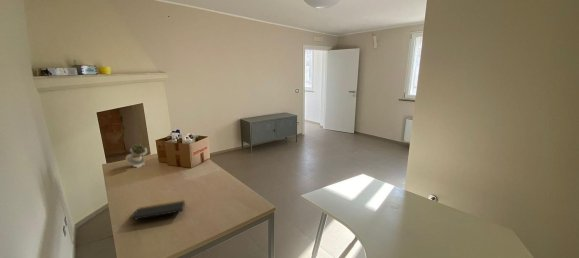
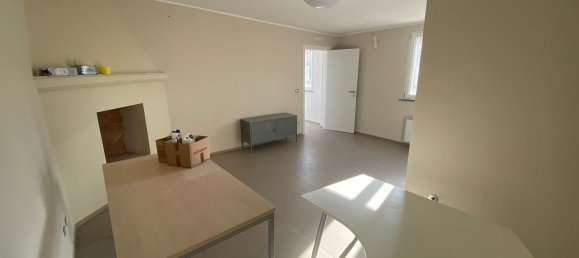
- succulent plant [125,143,148,168]
- notepad [129,199,186,221]
